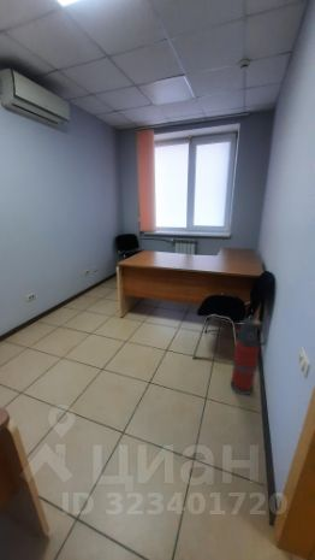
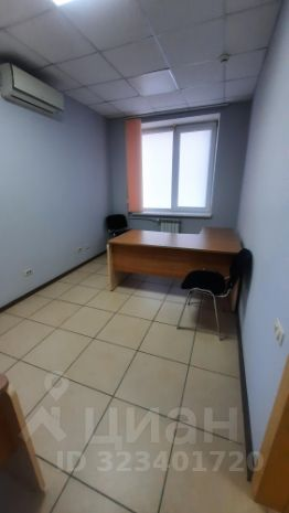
- fire extinguisher [230,318,267,396]
